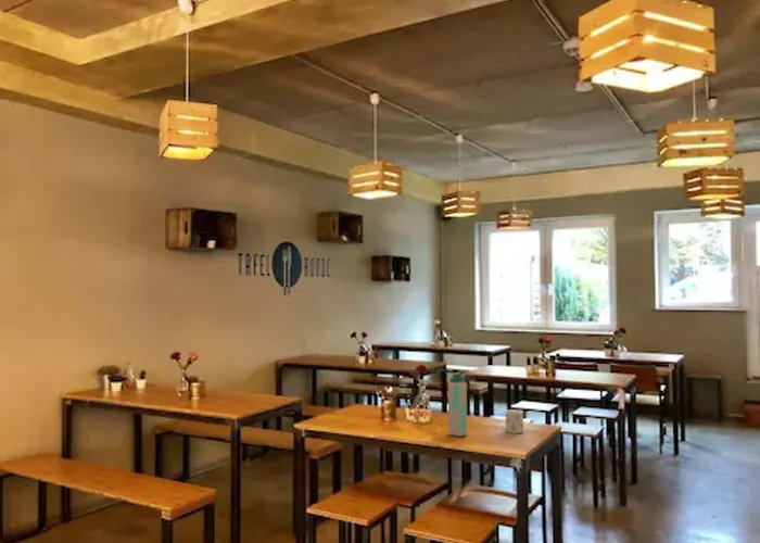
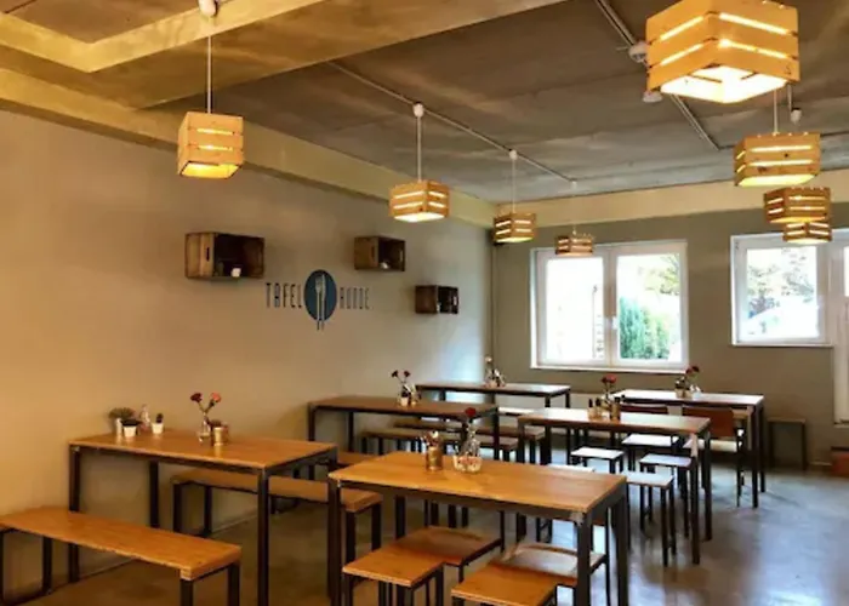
- mug [504,408,524,434]
- water bottle [447,370,469,438]
